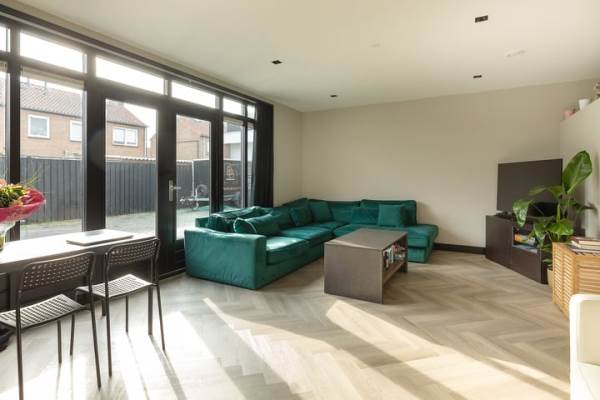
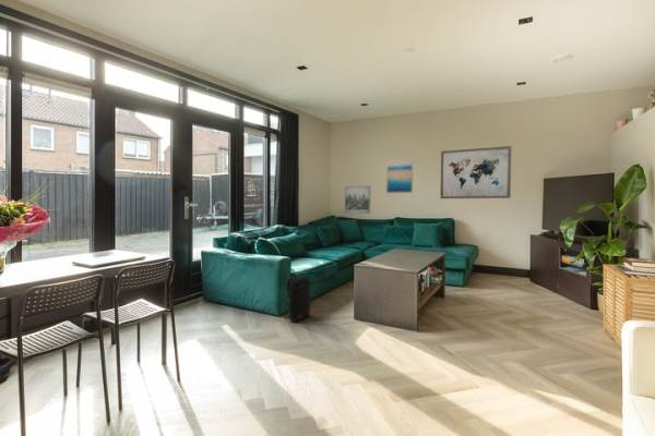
+ wall art [385,159,414,194]
+ wall art [344,184,371,215]
+ backpack [285,272,311,323]
+ wall art [439,145,512,199]
